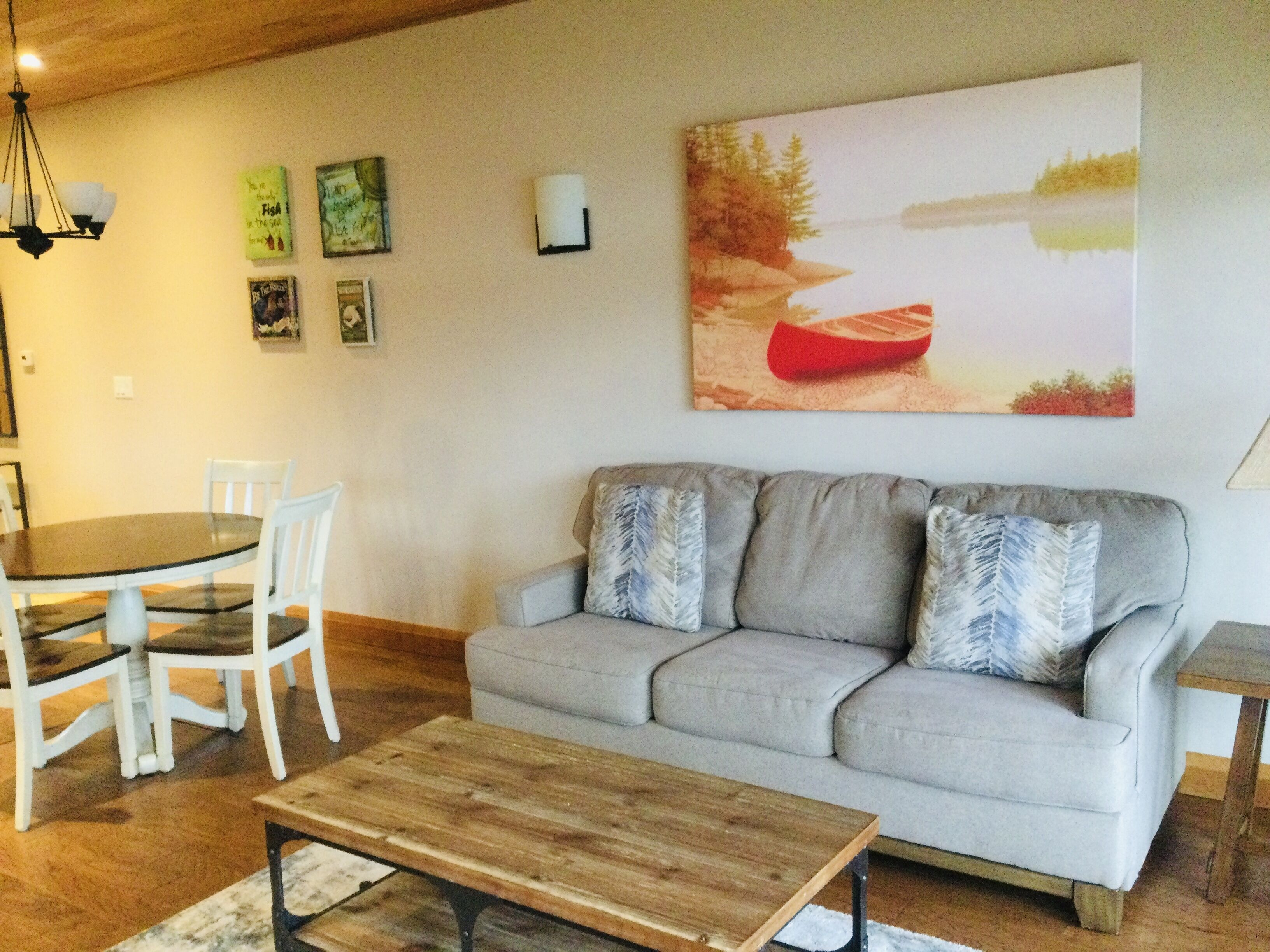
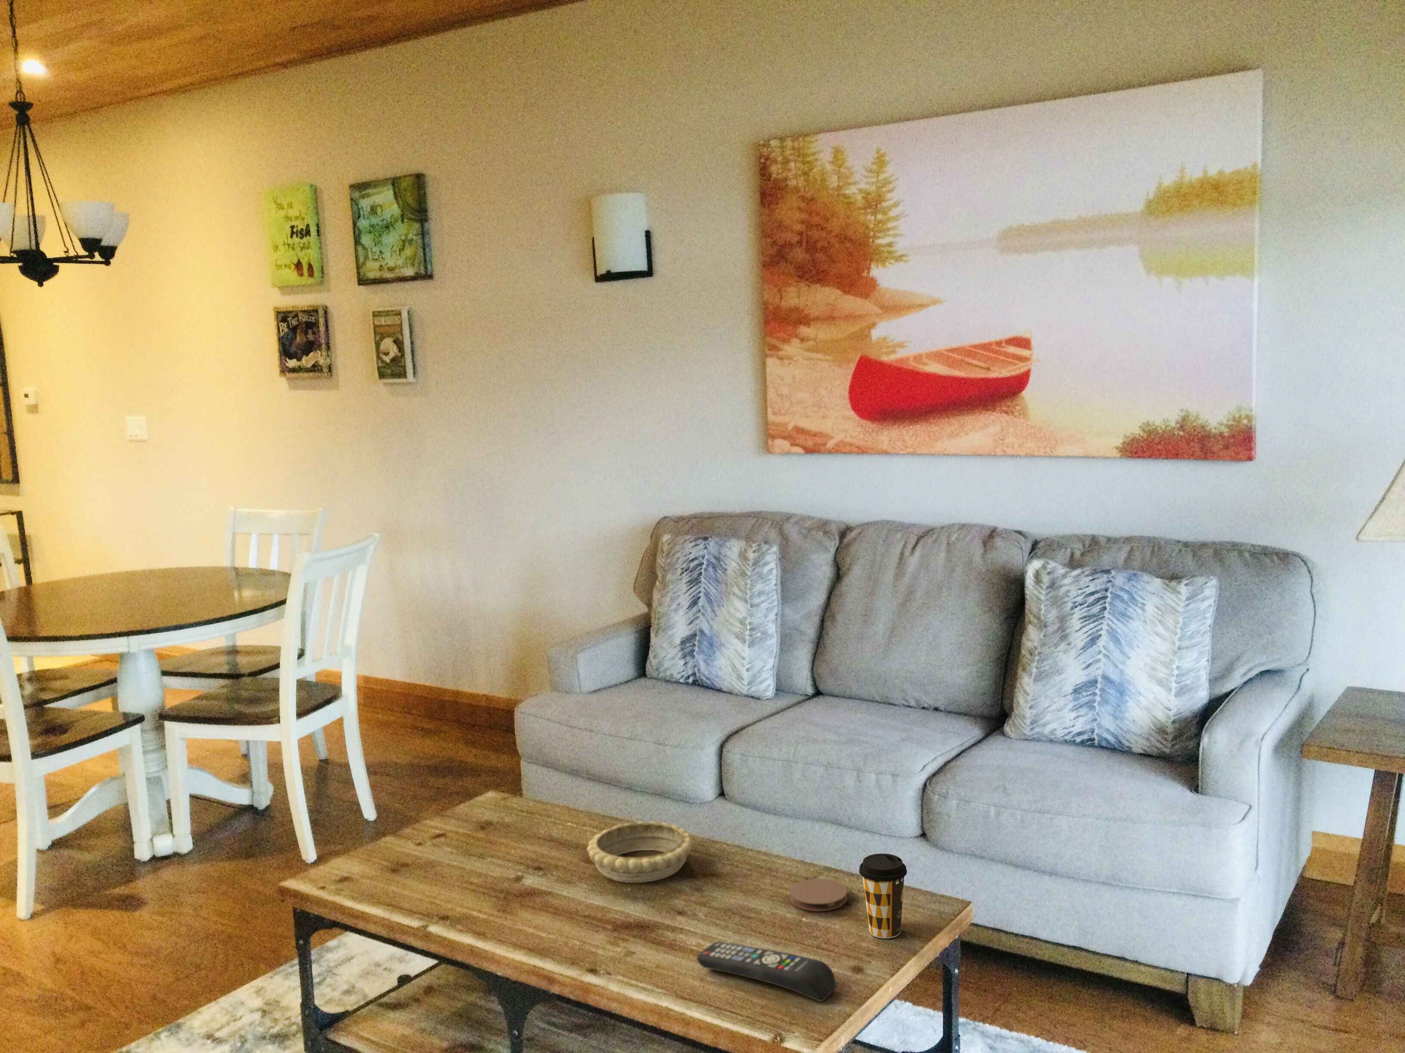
+ remote control [697,941,836,1002]
+ coffee cup [858,853,907,939]
+ coaster [790,878,847,911]
+ decorative bowl [586,821,694,883]
